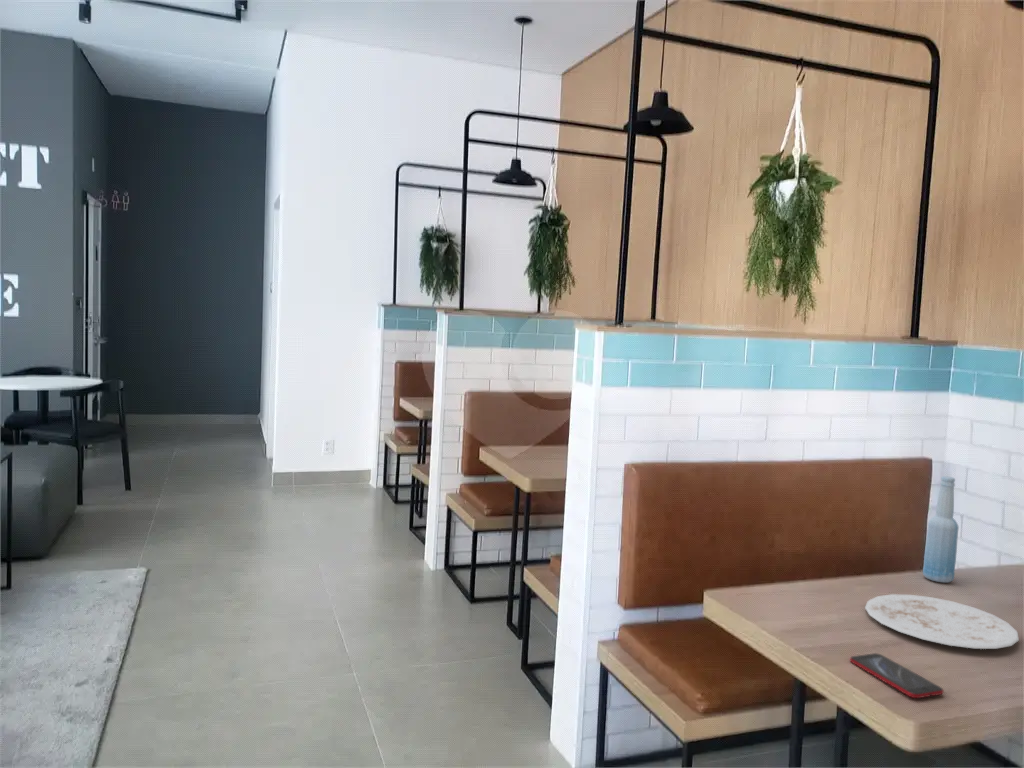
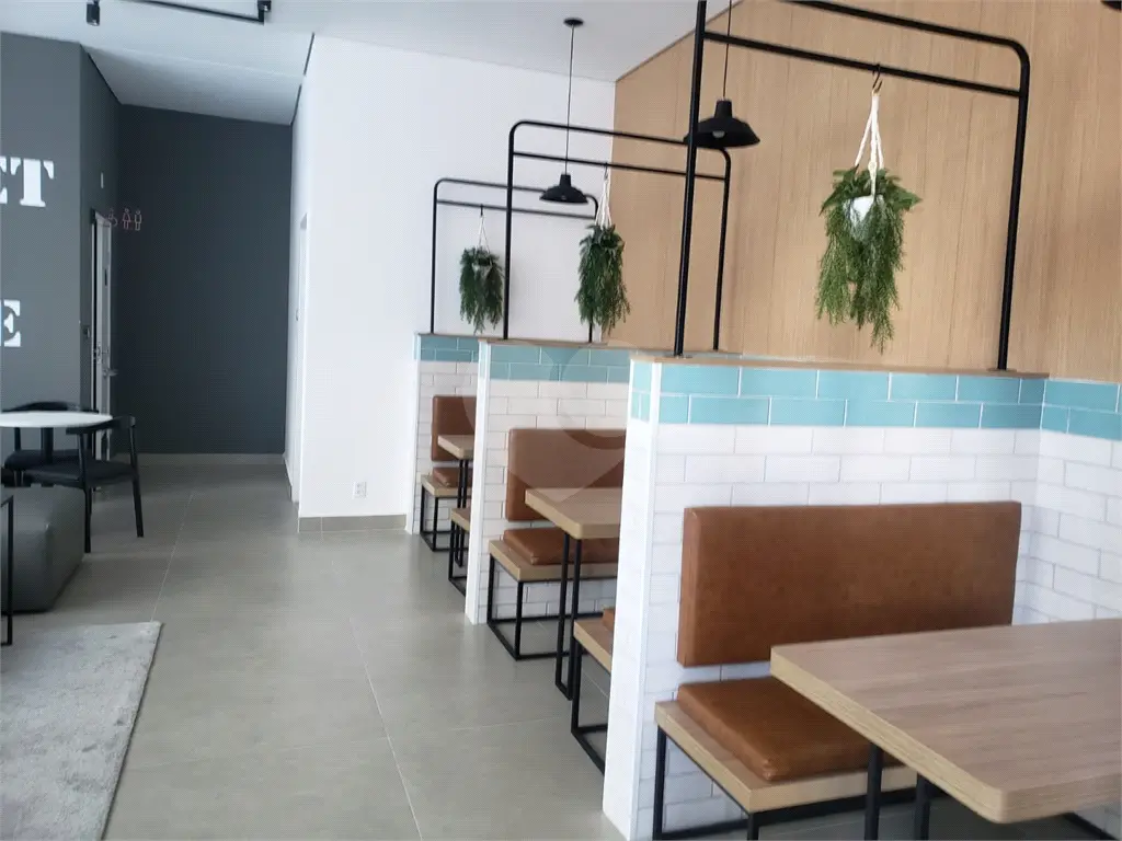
- bottle [922,475,960,584]
- plate [864,593,1020,650]
- smartphone [849,652,945,699]
